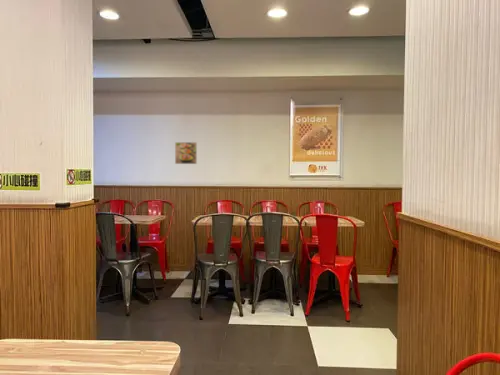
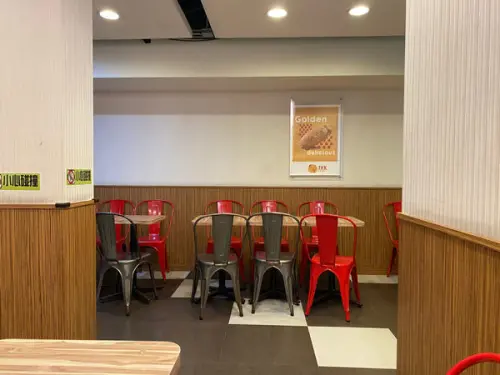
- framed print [174,141,198,165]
